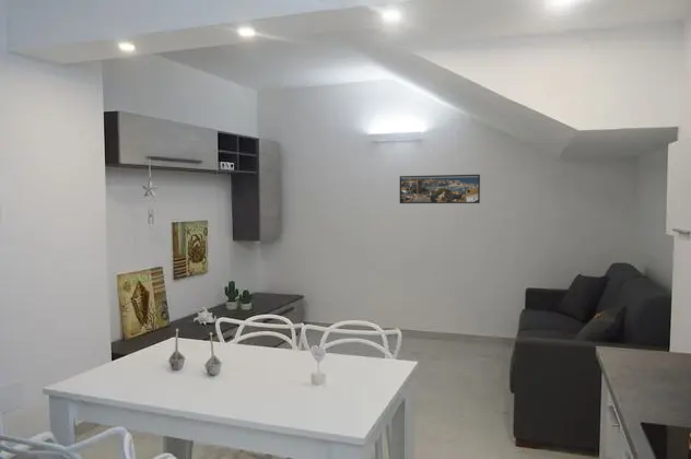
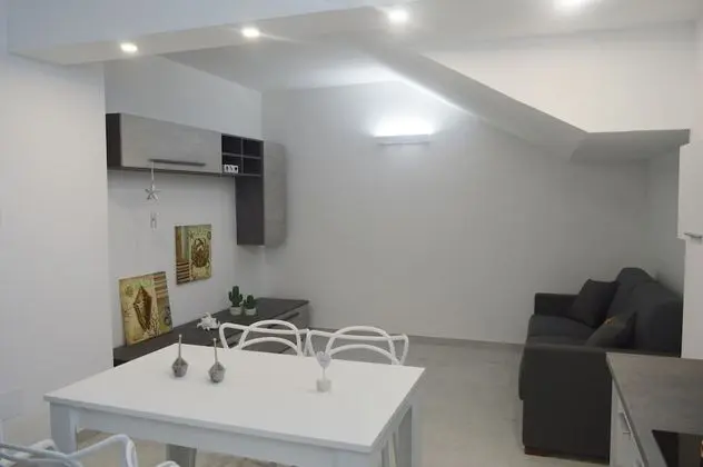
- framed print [399,174,481,204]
